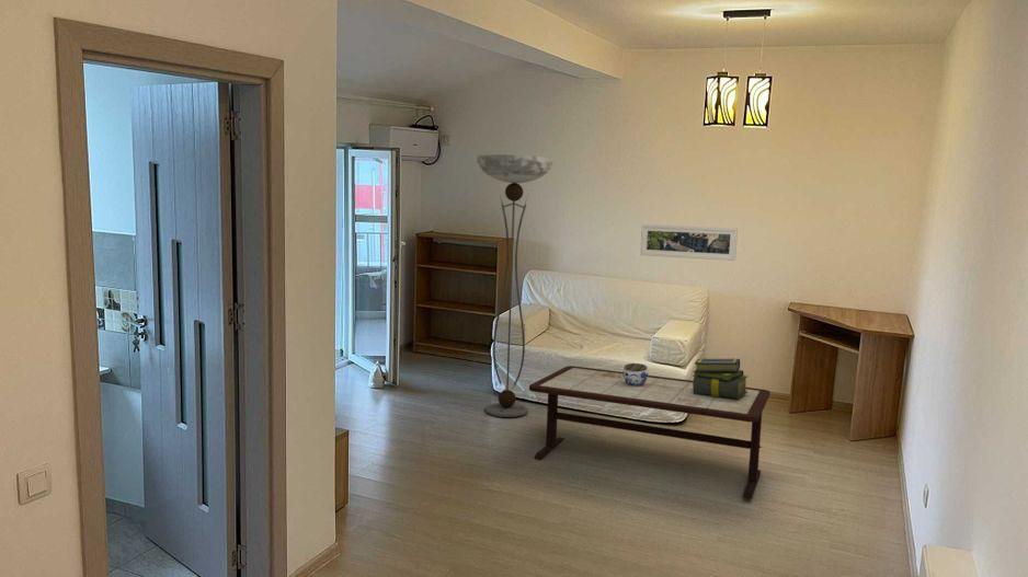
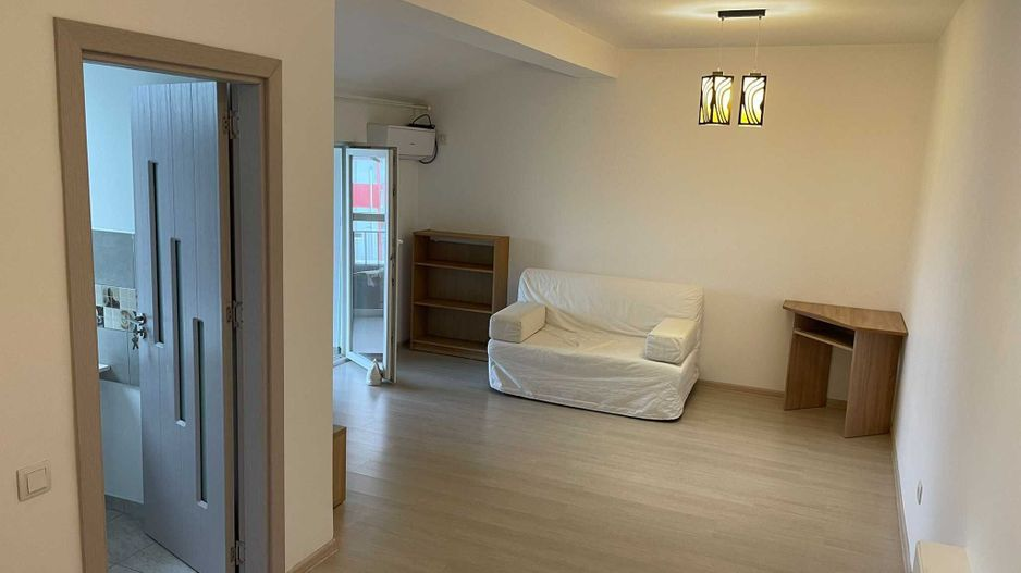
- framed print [639,223,739,262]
- floor lamp [476,153,556,418]
- jar [622,362,649,385]
- stack of books [692,357,749,399]
- coffee table [528,365,770,499]
